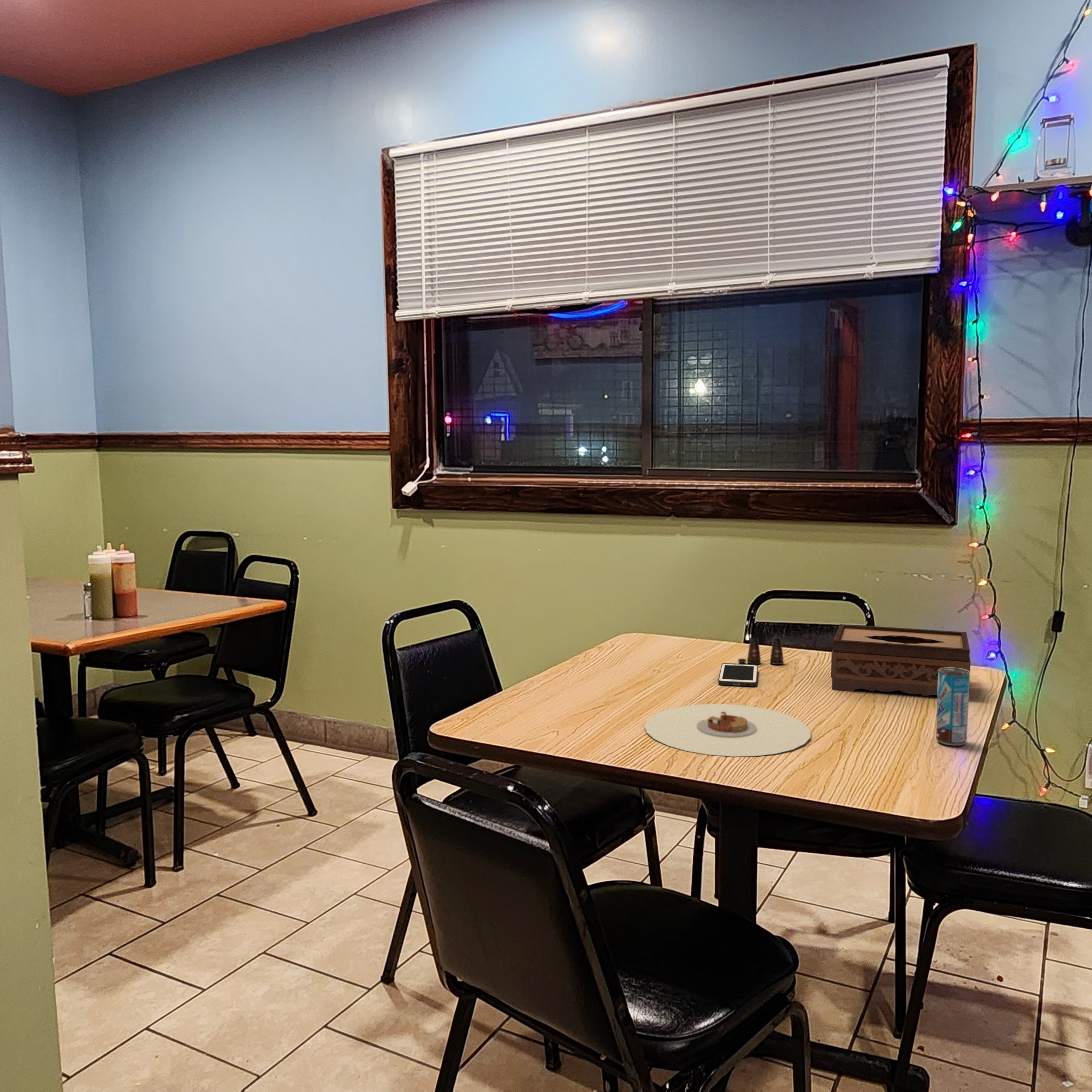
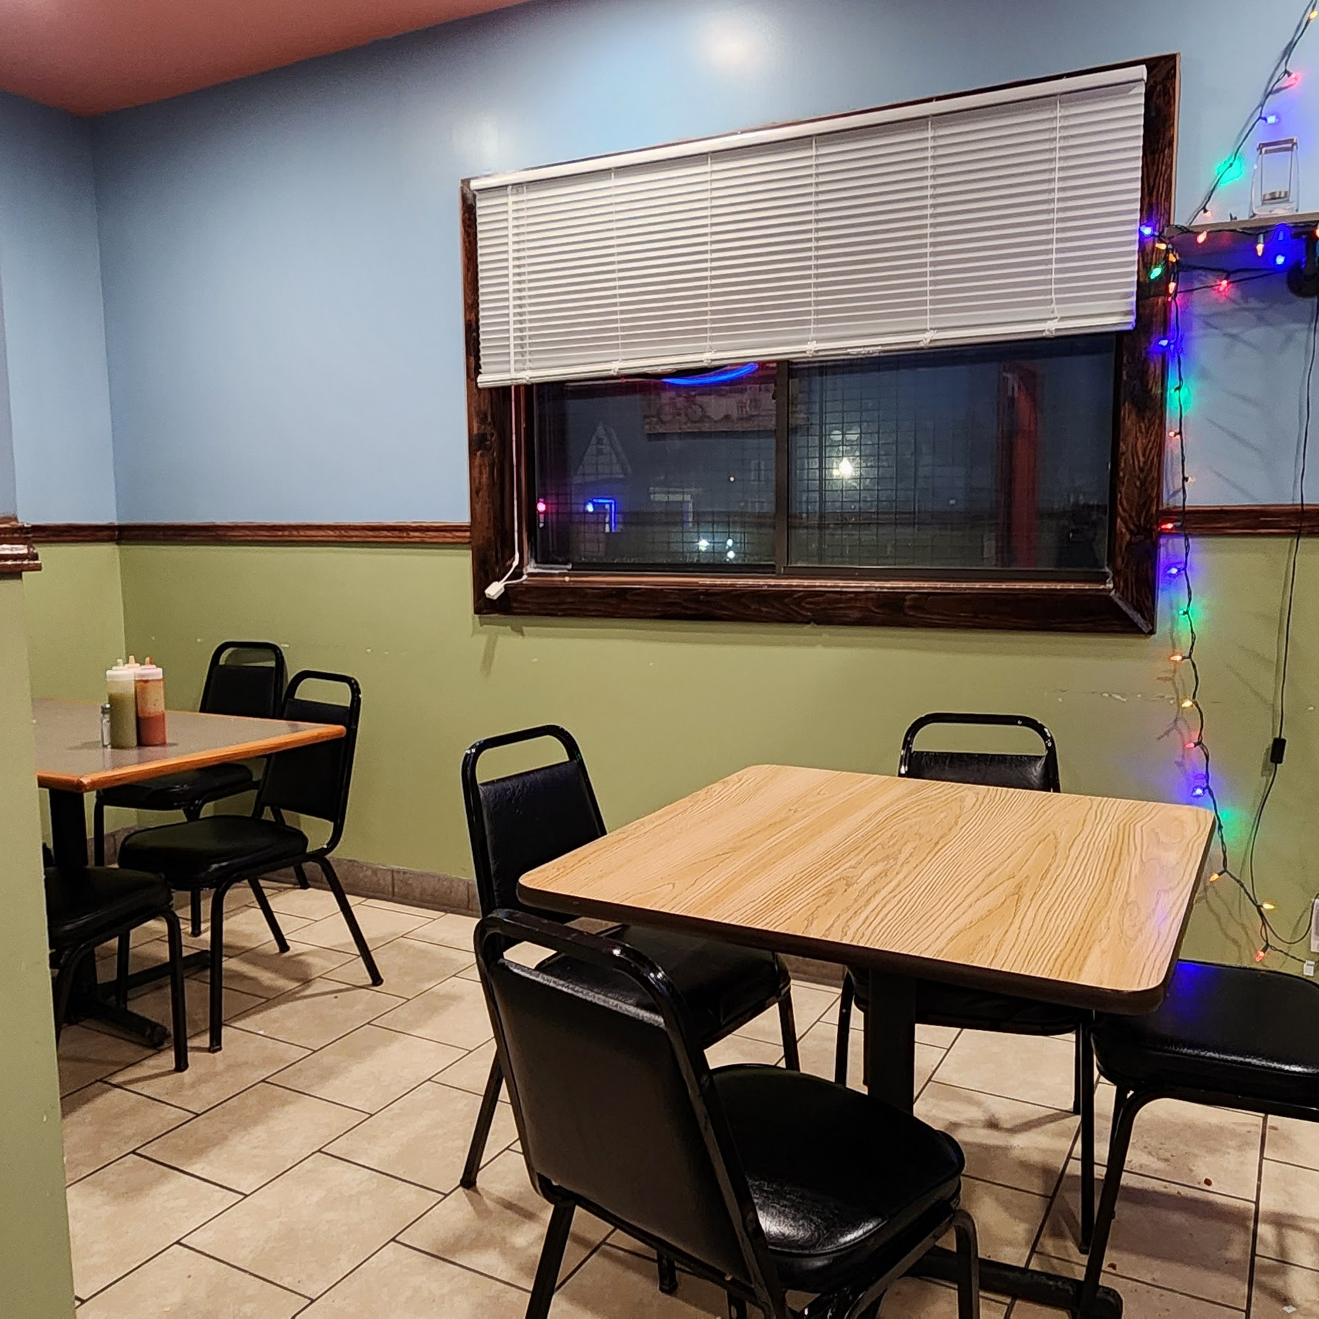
- beverage can [935,667,970,746]
- cell phone [718,663,758,687]
- salt shaker [738,636,784,665]
- plate [644,703,811,757]
- tissue box [830,624,971,696]
